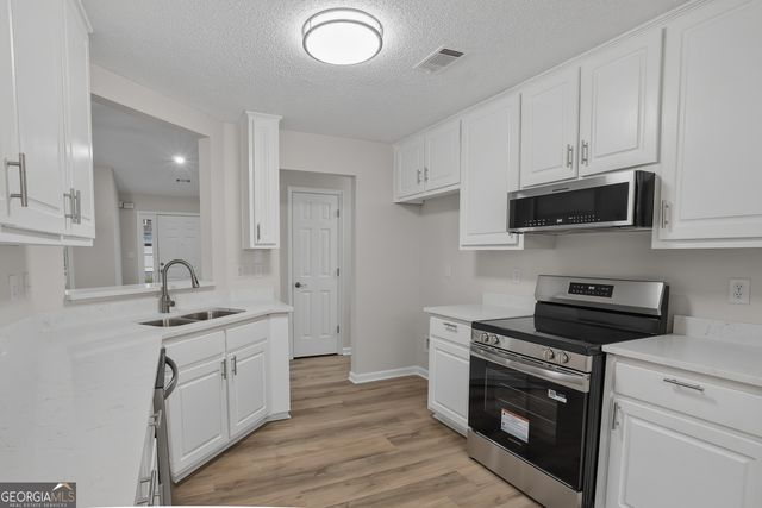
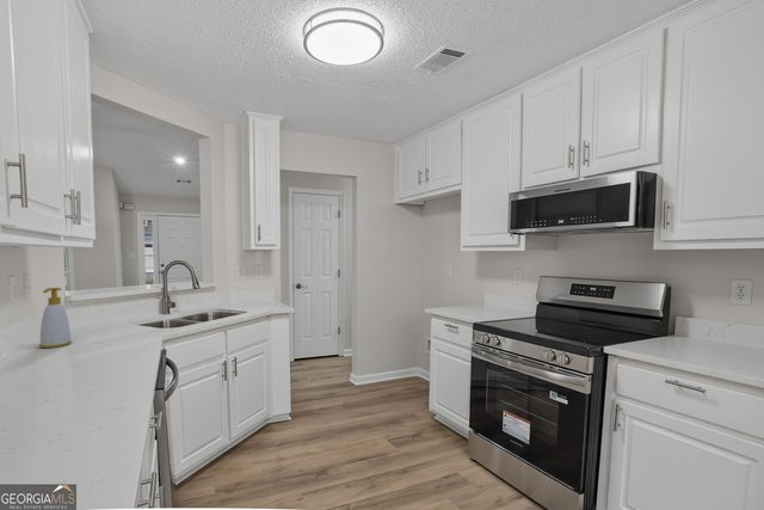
+ soap bottle [38,287,73,349]
